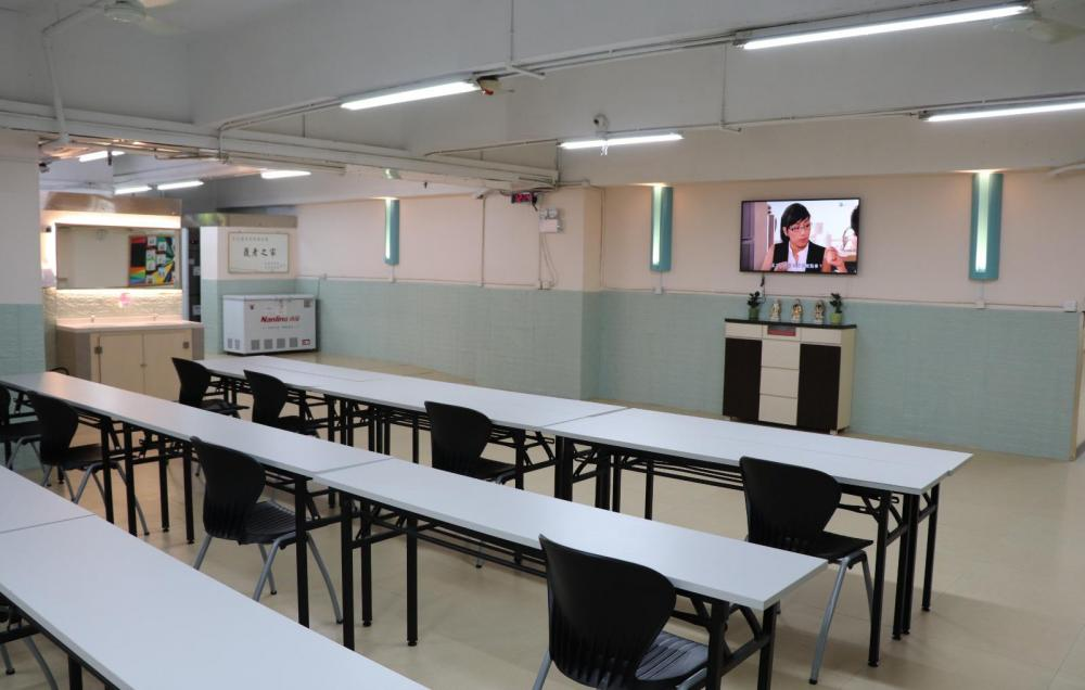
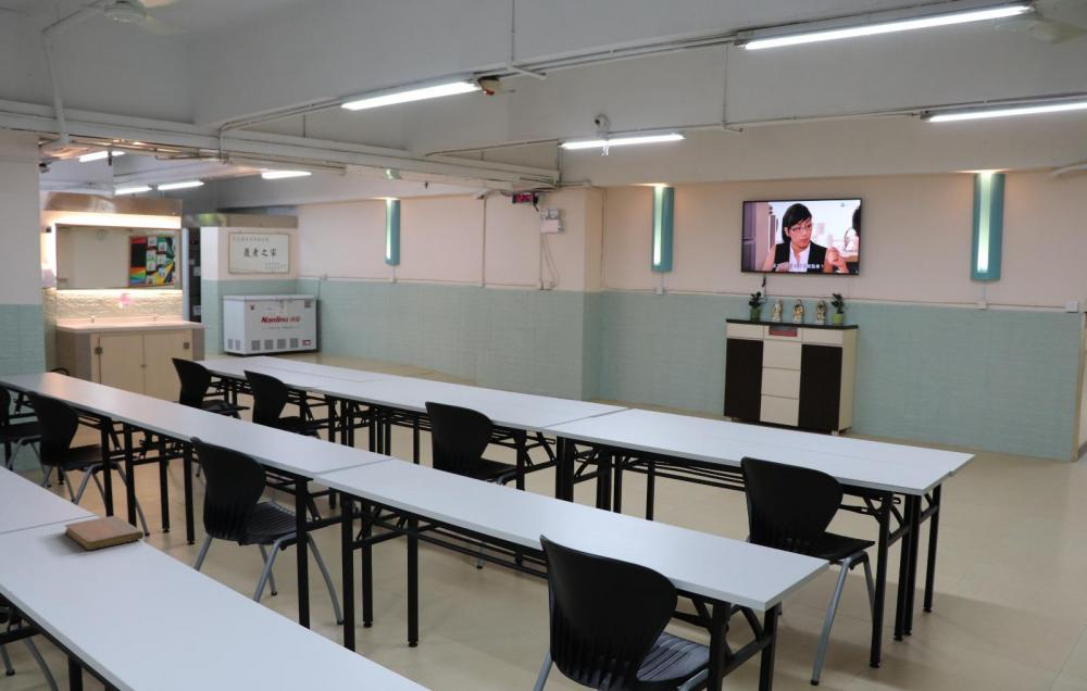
+ notebook [64,515,145,551]
